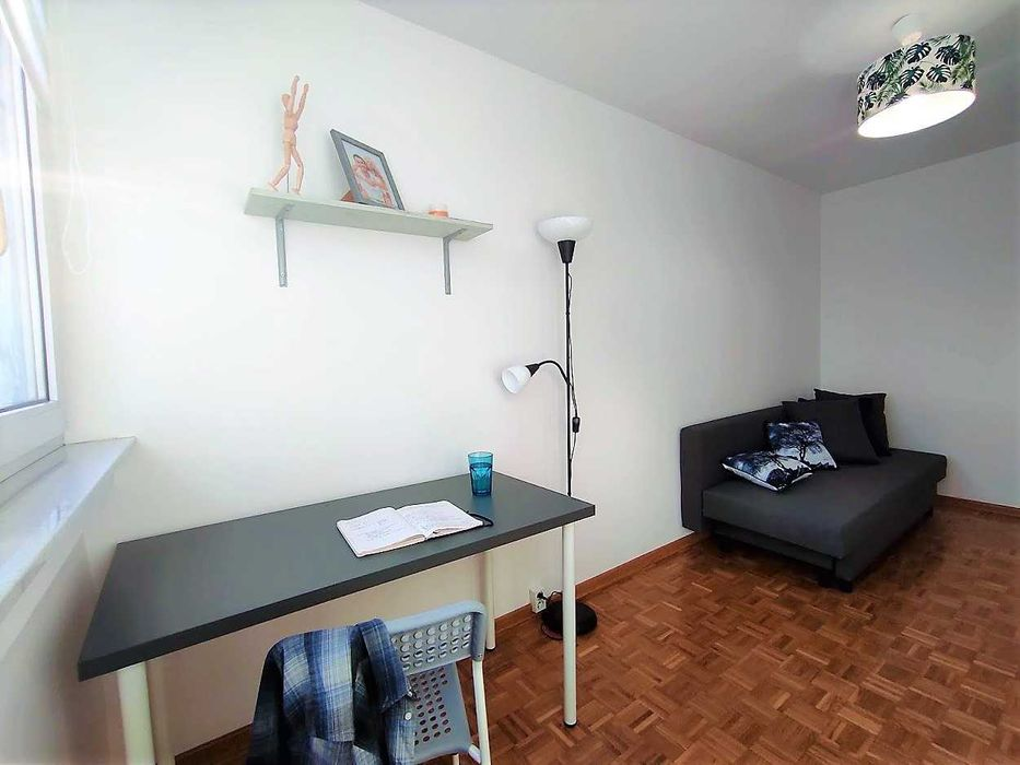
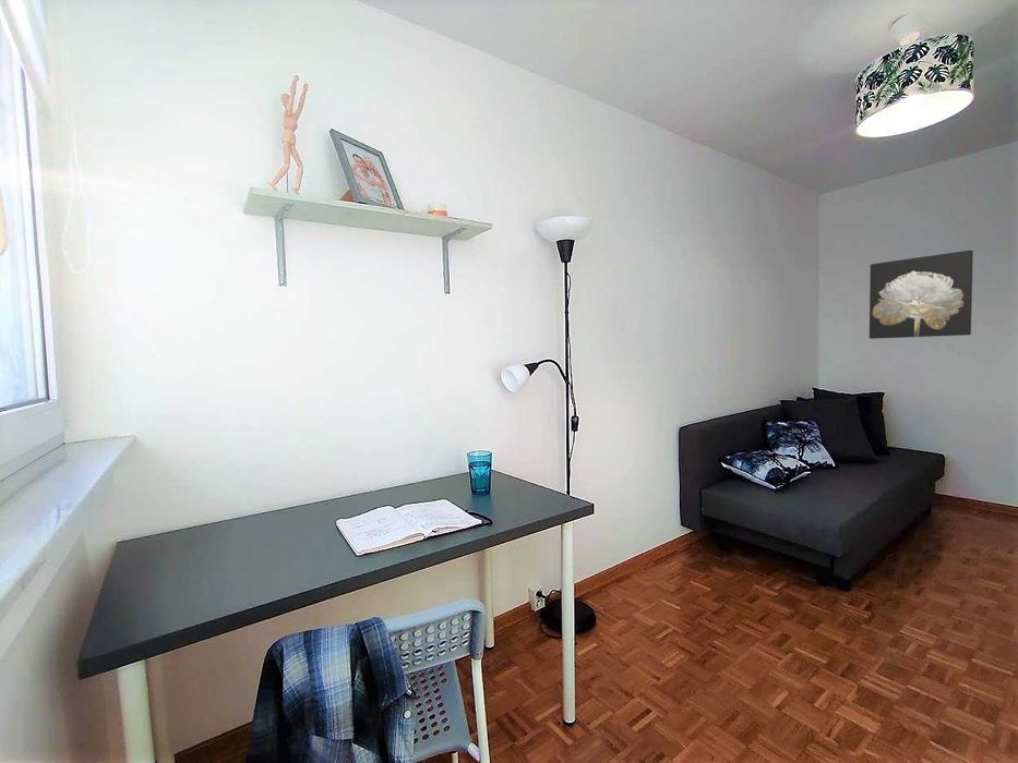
+ wall art [869,250,974,340]
